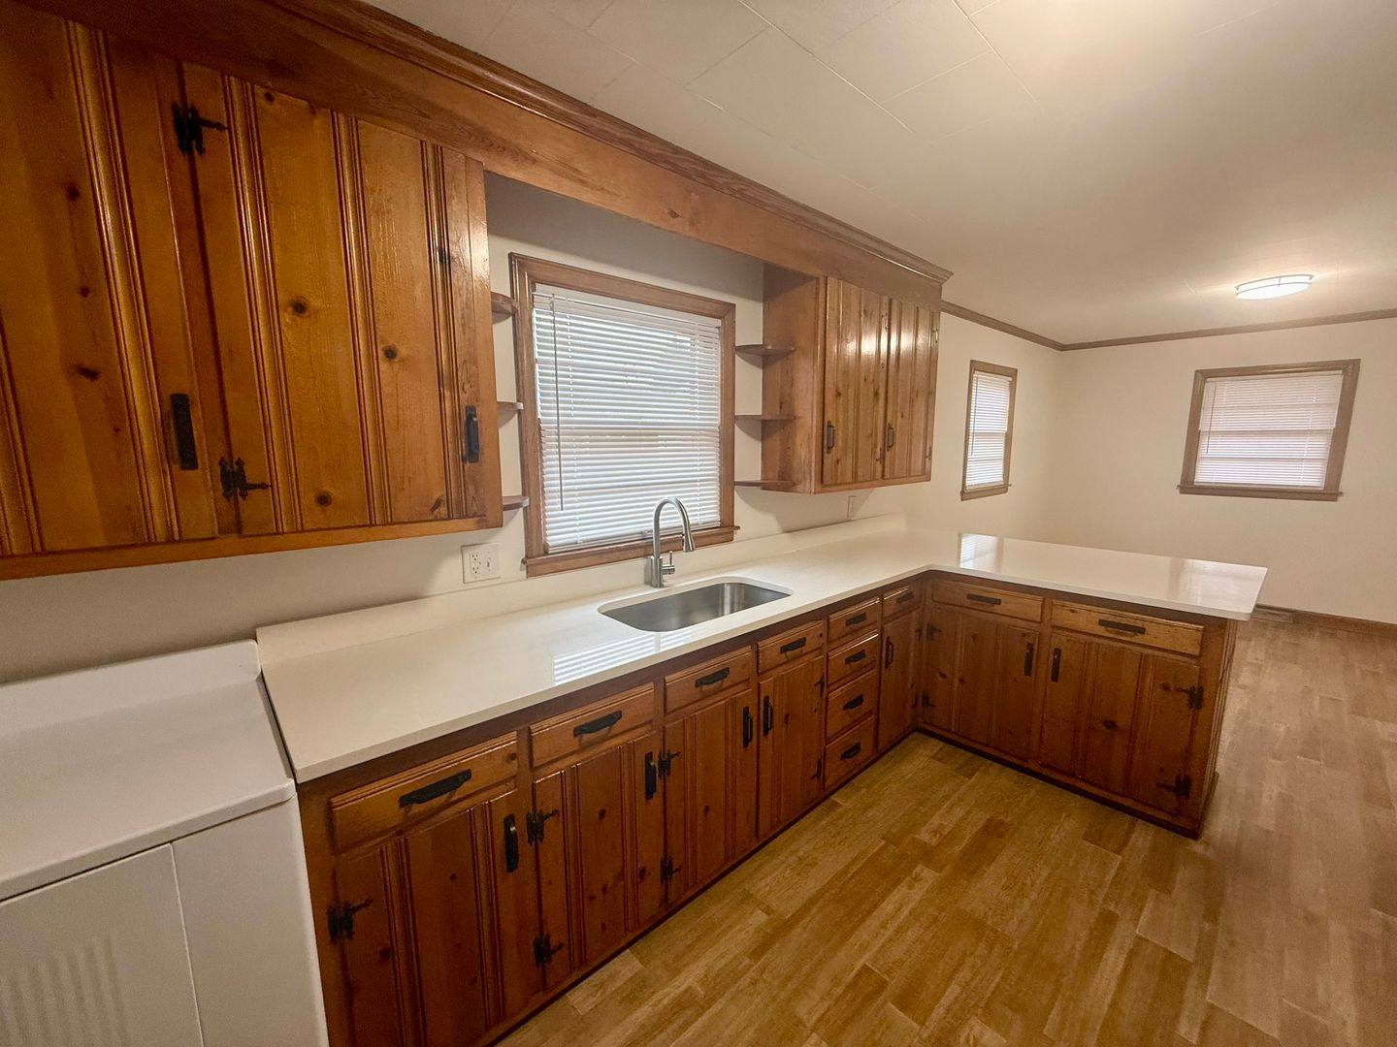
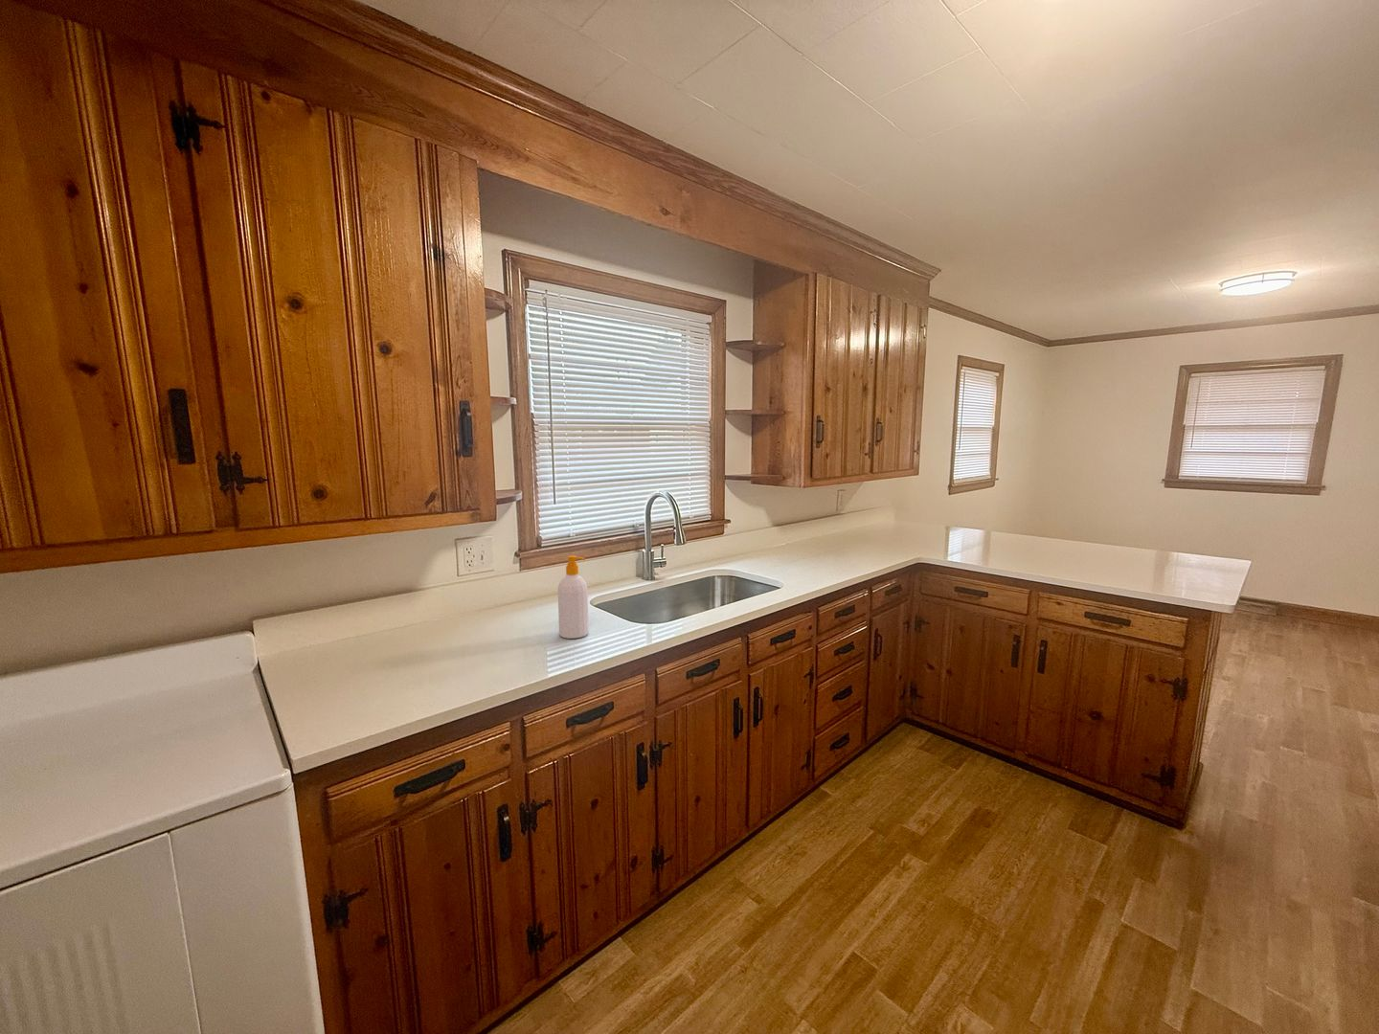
+ soap bottle [557,554,590,640]
